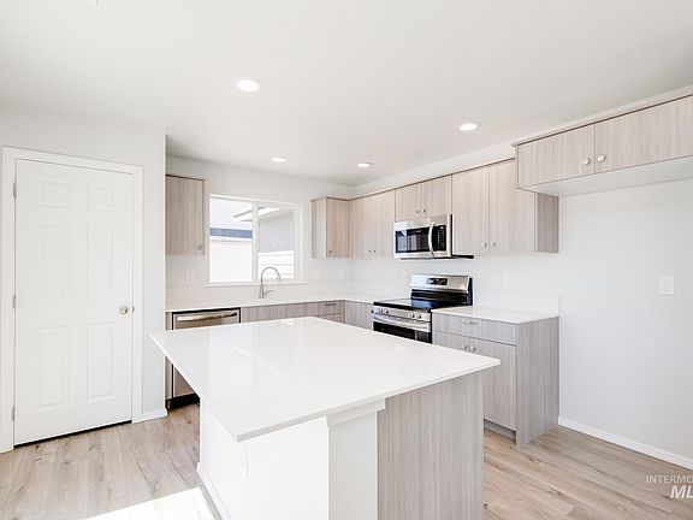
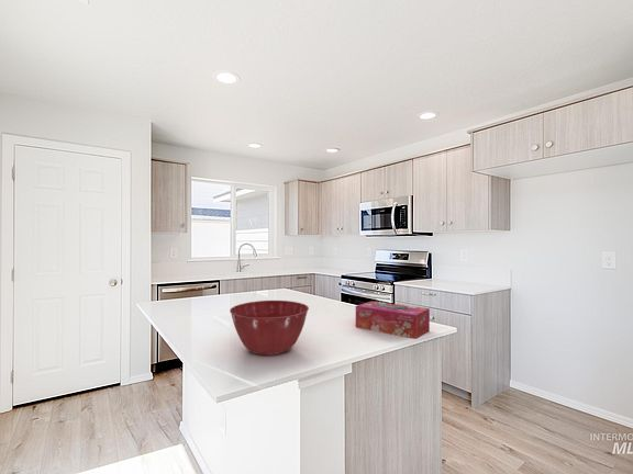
+ mixing bowl [229,300,310,357]
+ tissue box [355,301,431,340]
